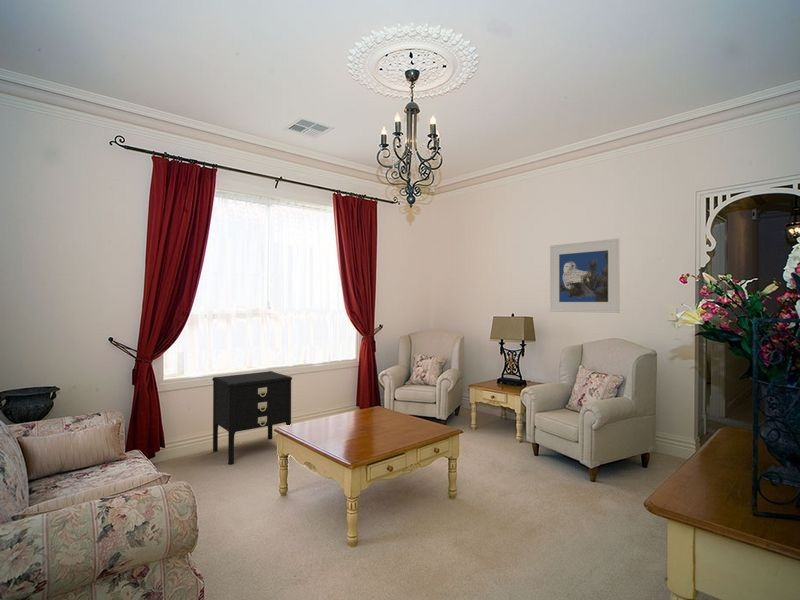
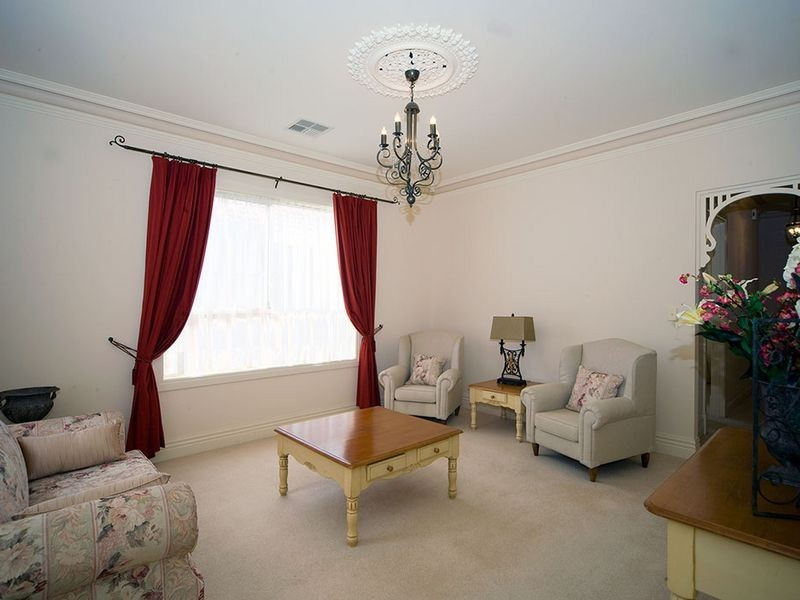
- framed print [549,238,621,314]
- nightstand [211,370,293,465]
